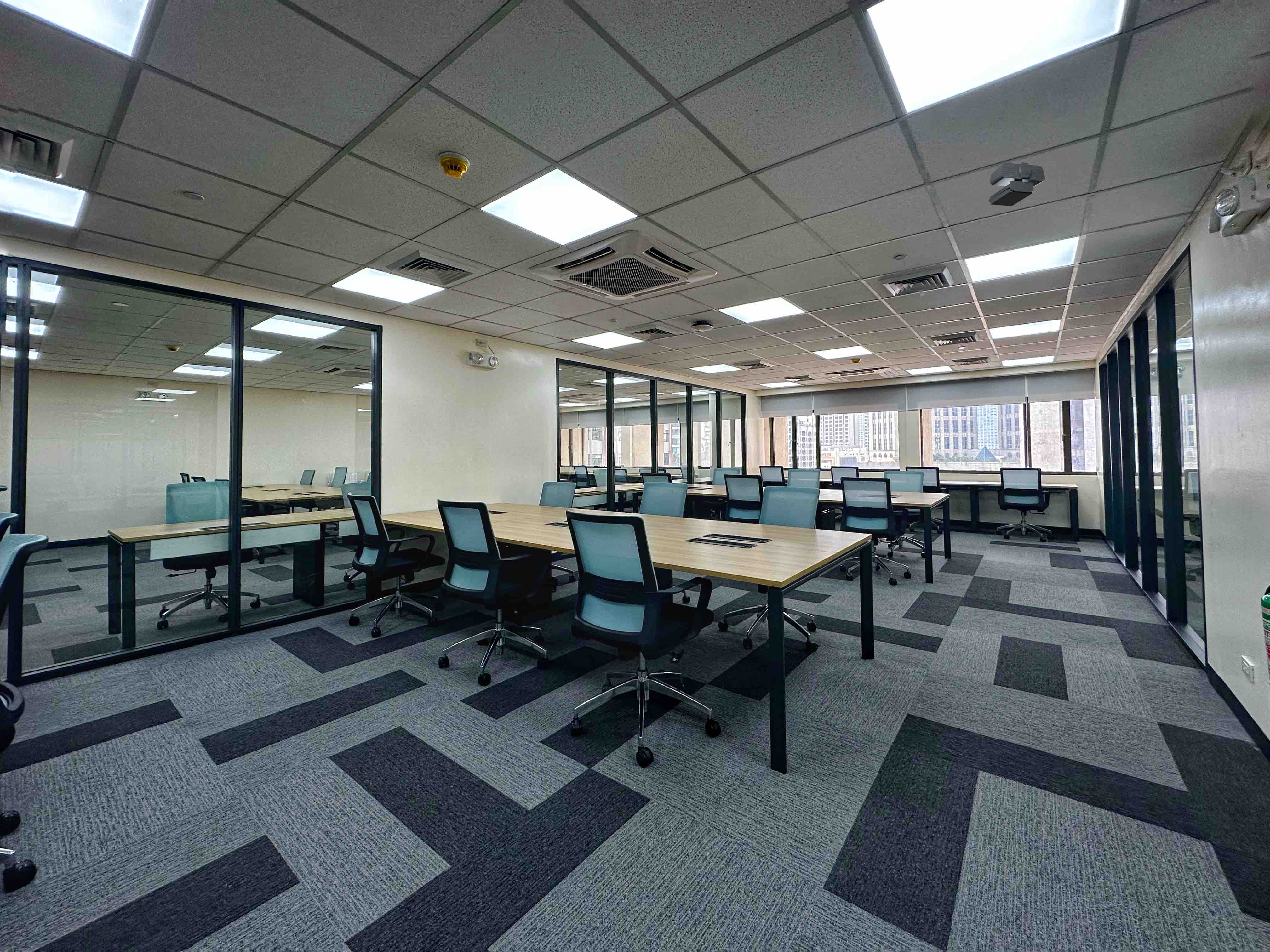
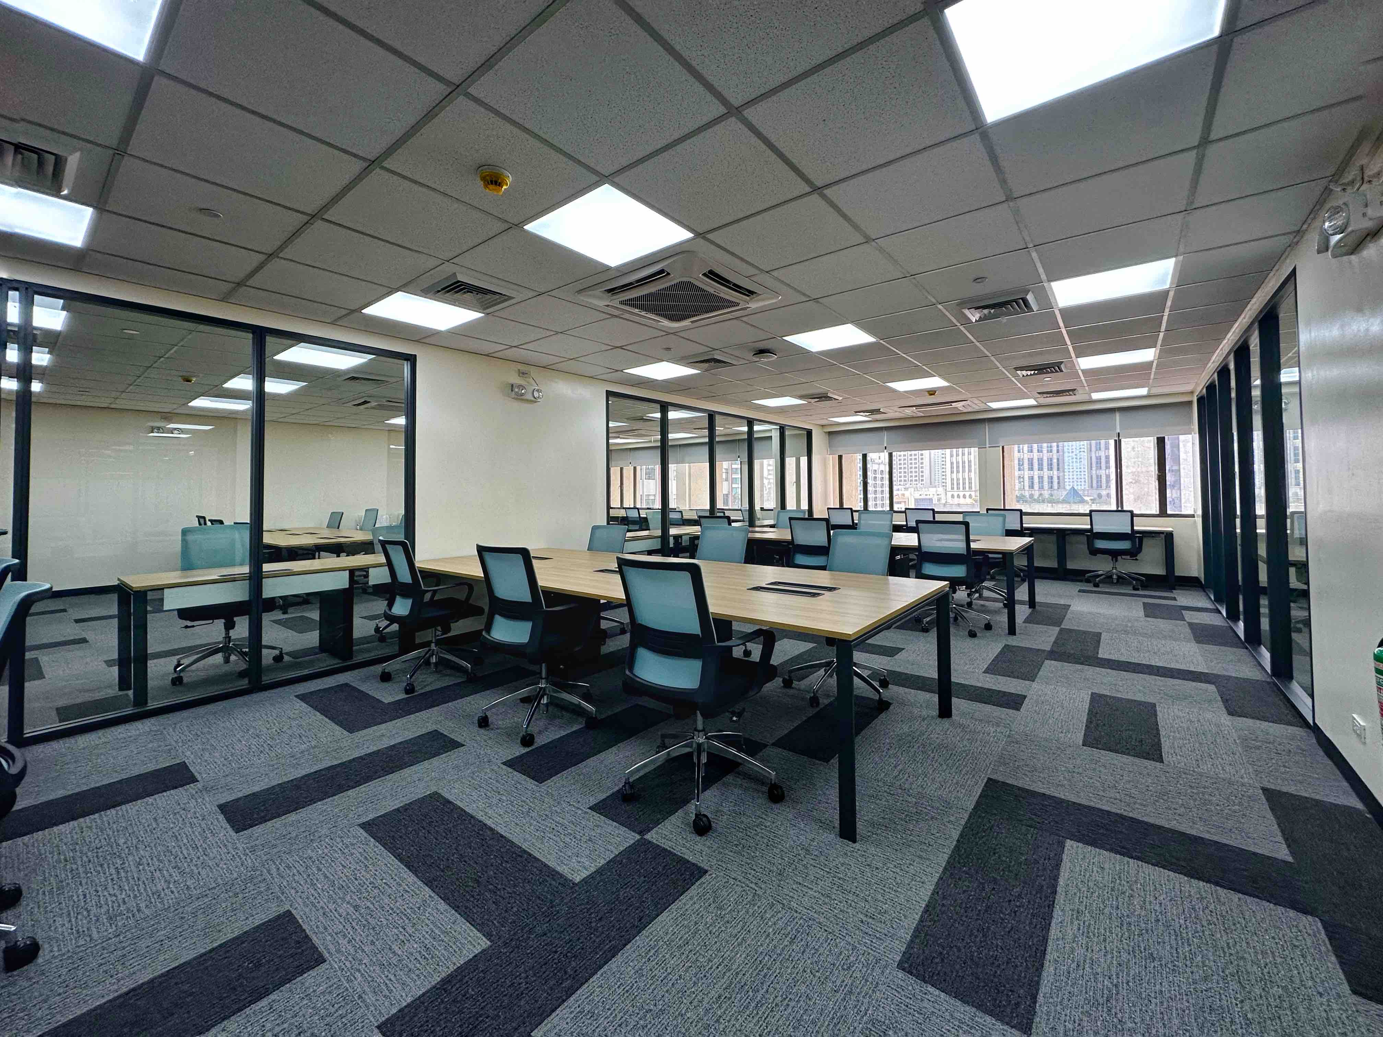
- security camera [988,162,1045,207]
